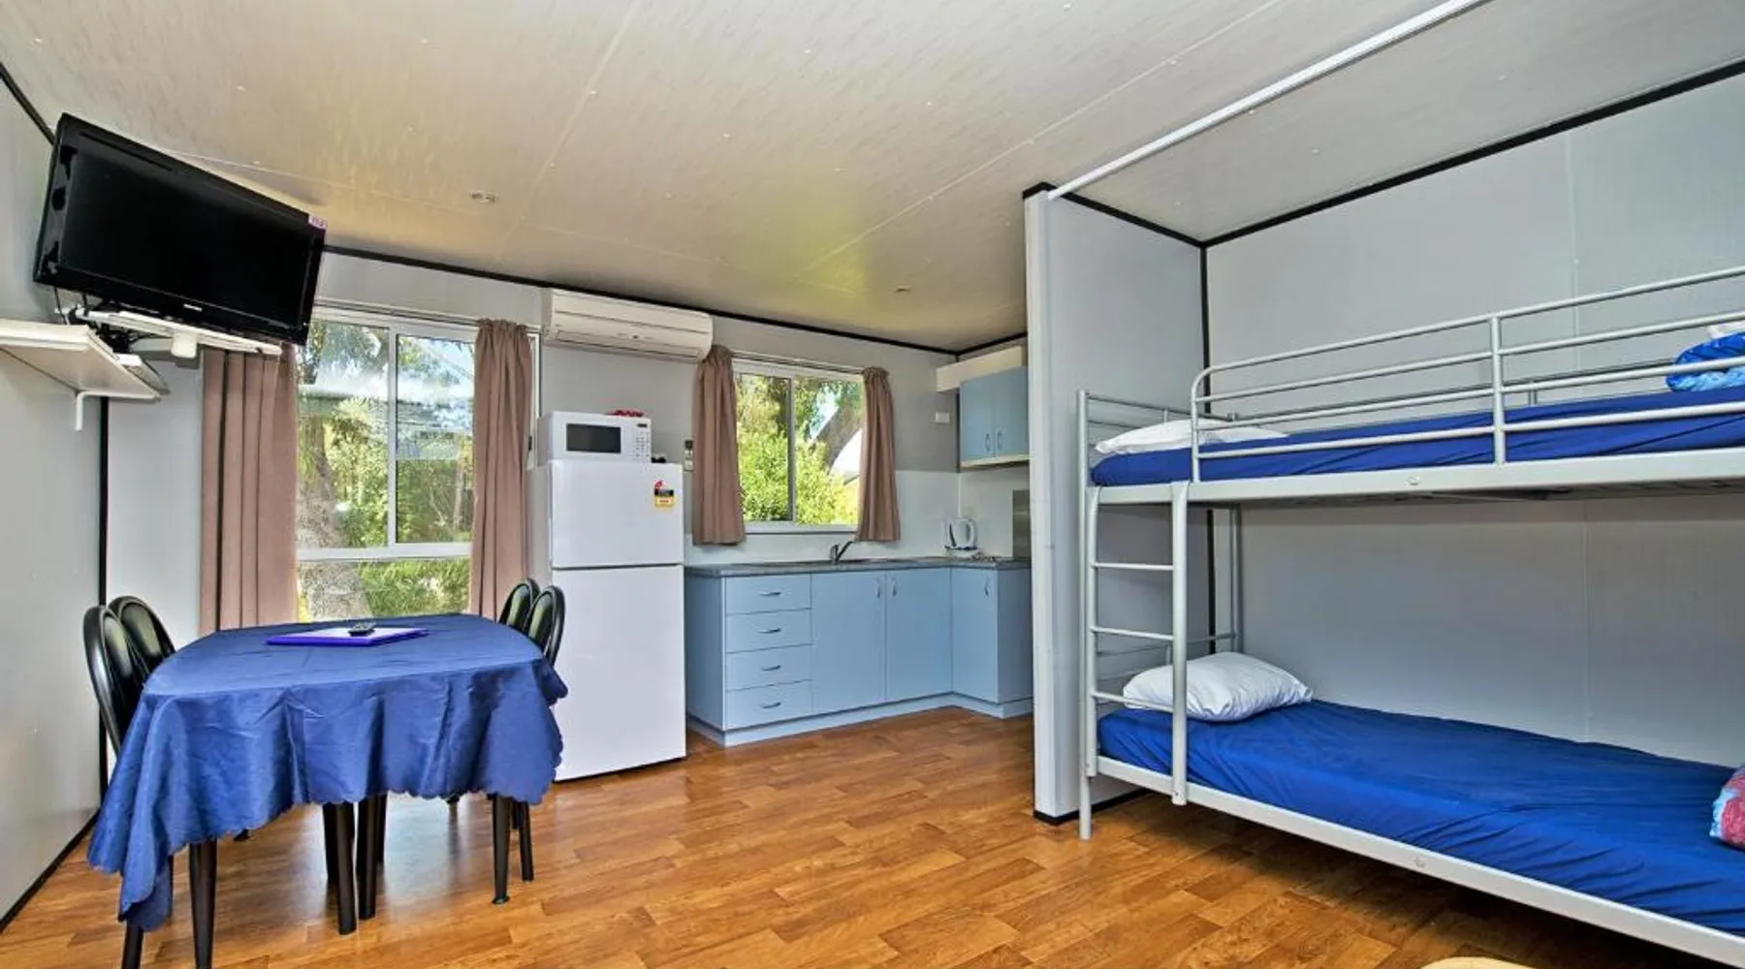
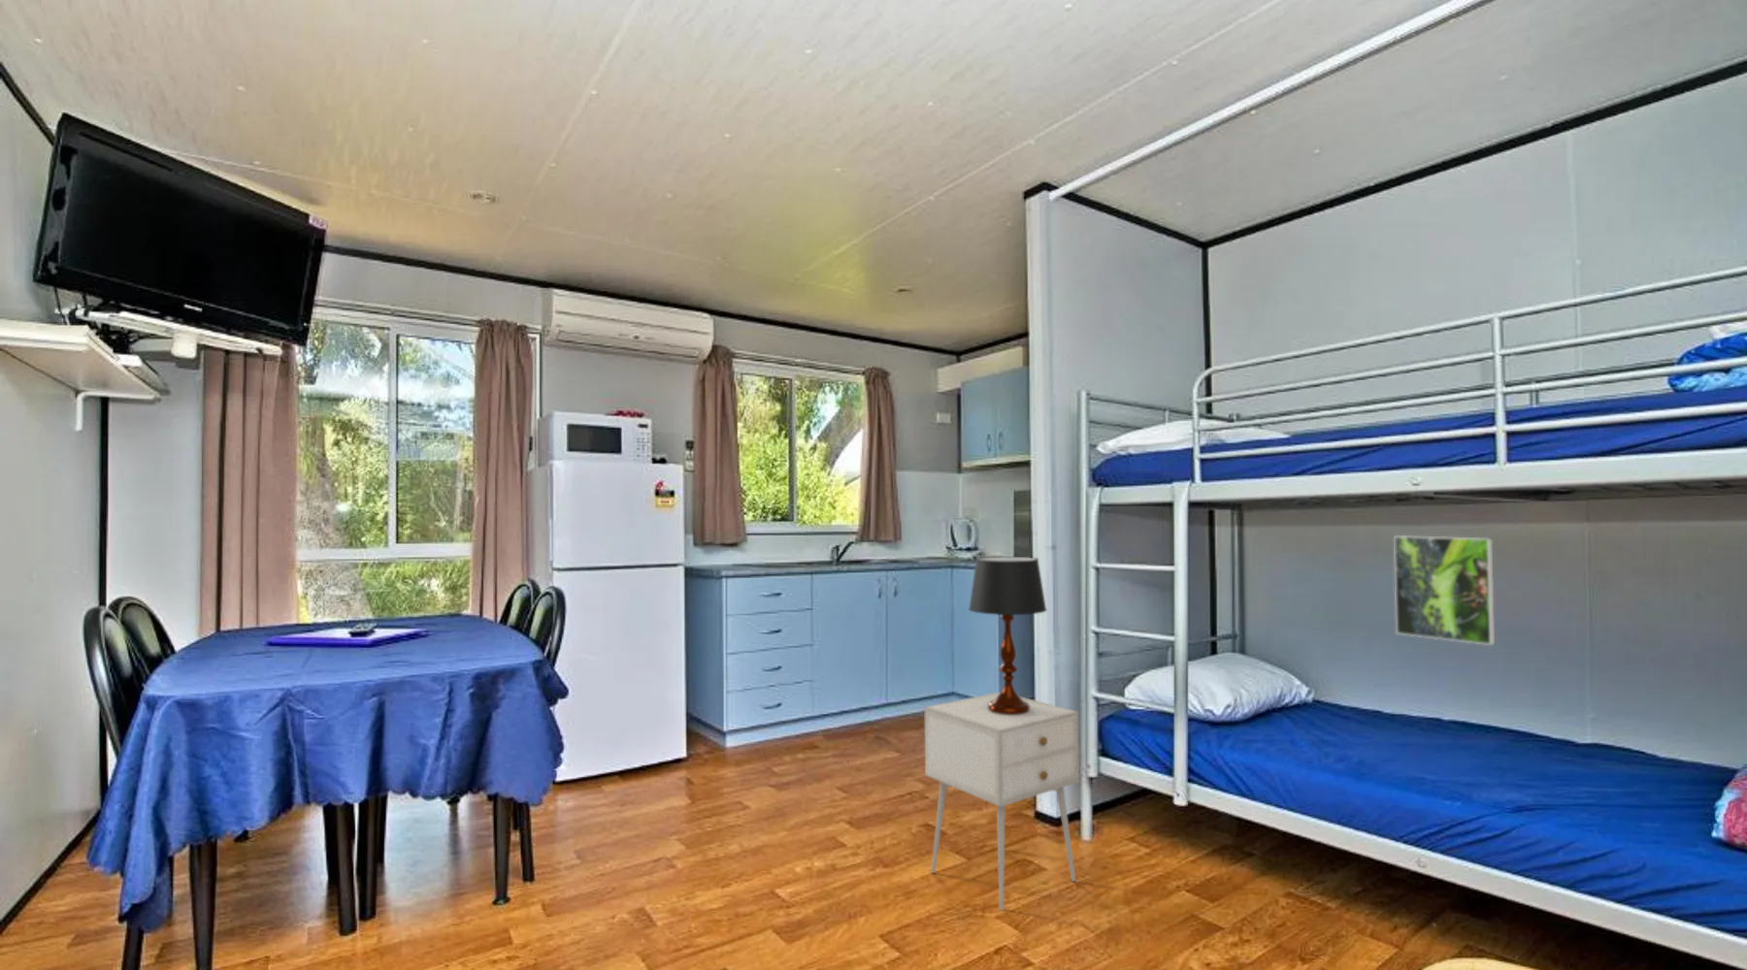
+ nightstand [922,690,1080,911]
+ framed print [1393,534,1496,646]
+ table lamp [968,555,1047,714]
